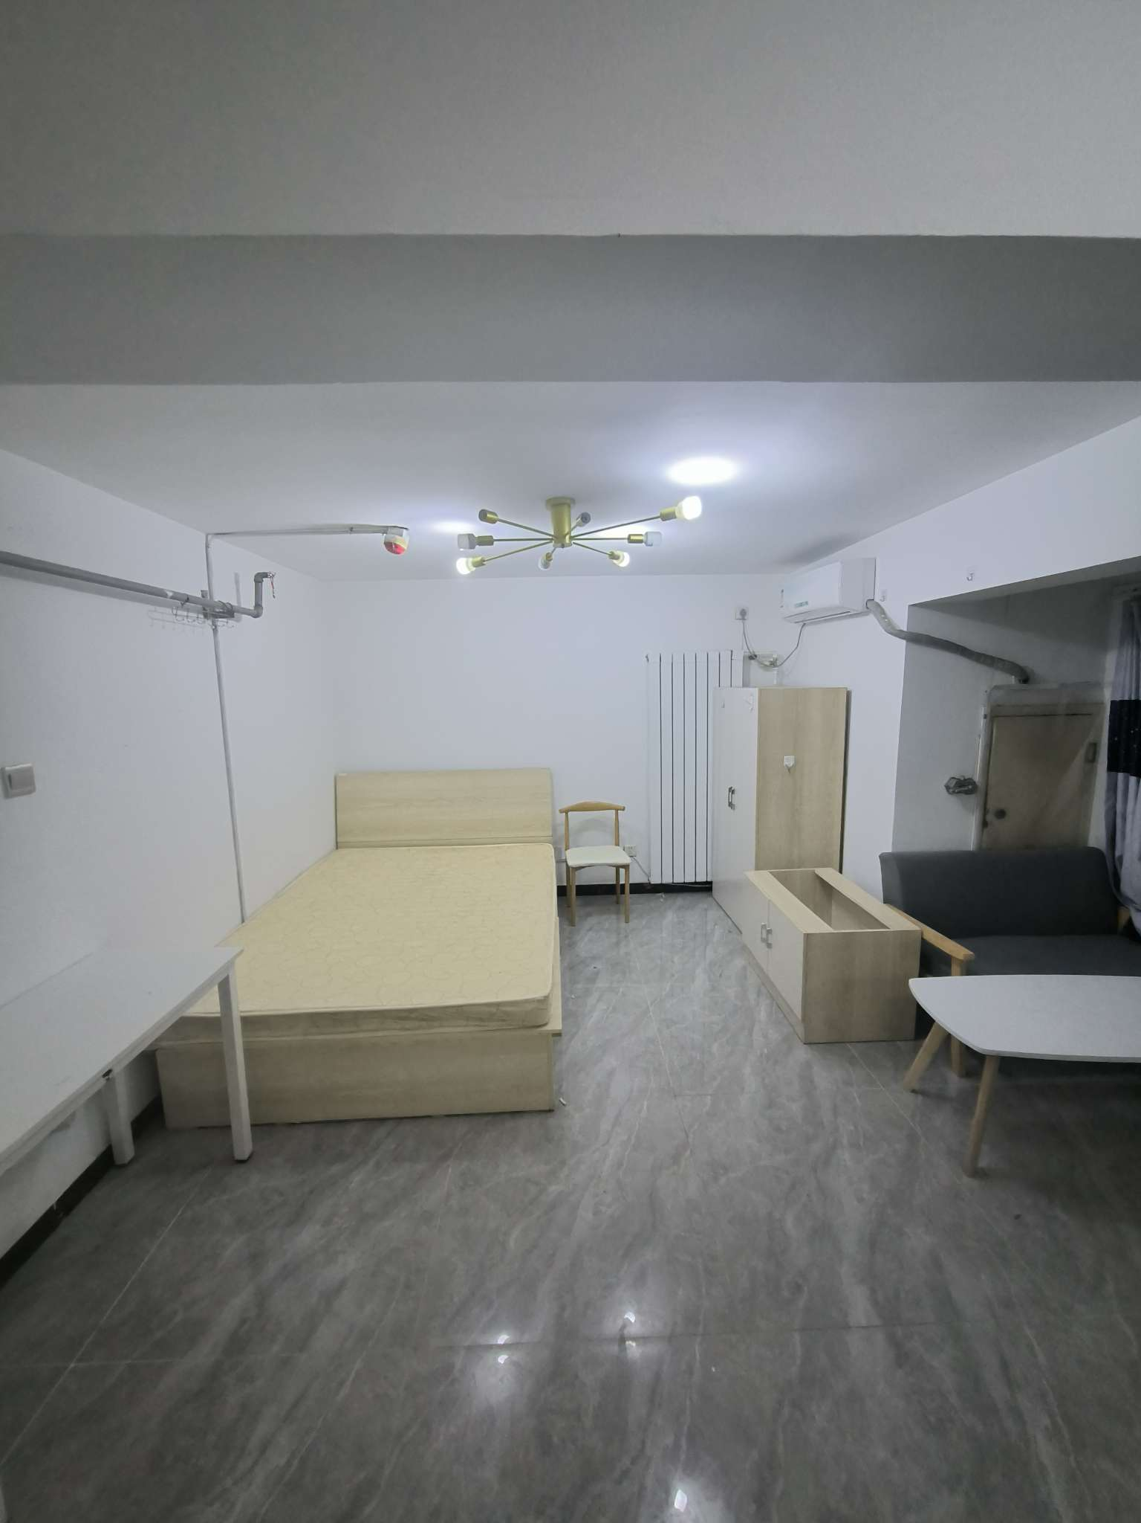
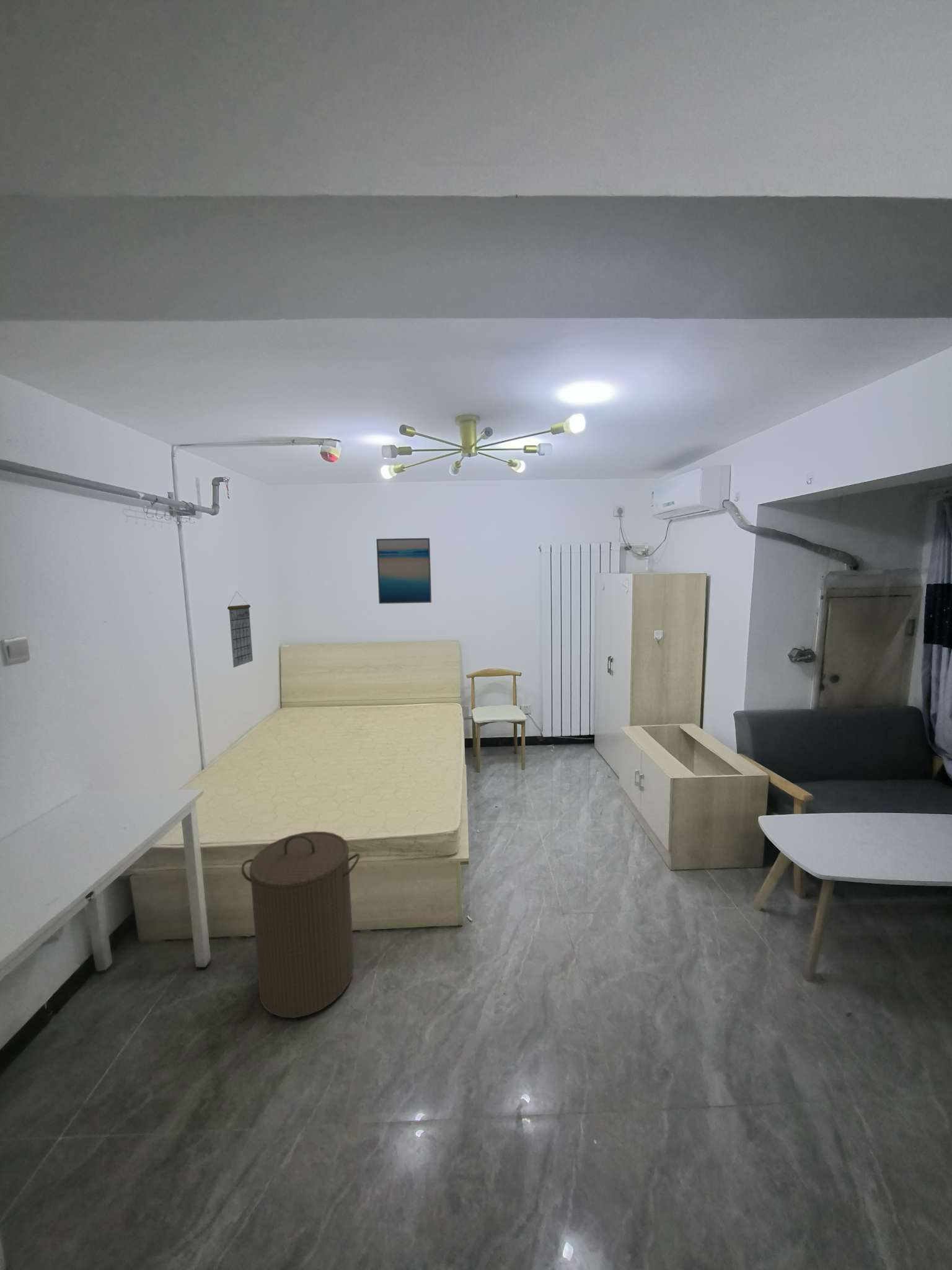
+ wall art [376,538,432,605]
+ calendar [227,591,253,668]
+ laundry hamper [240,831,361,1019]
